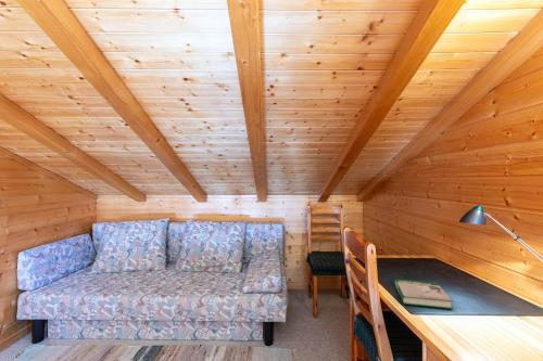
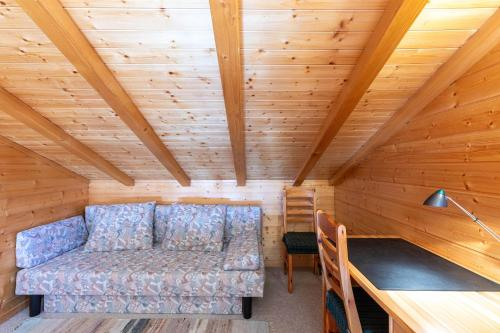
- book [393,278,454,310]
